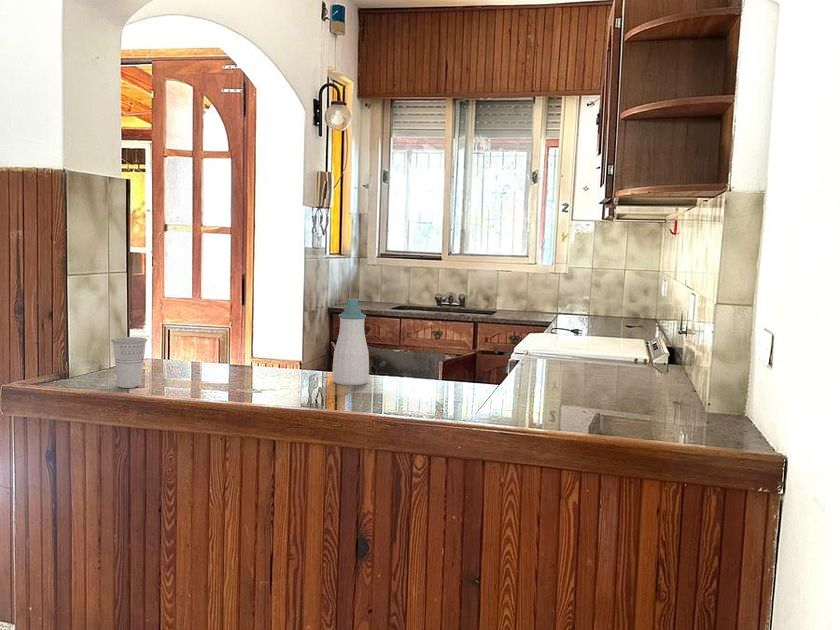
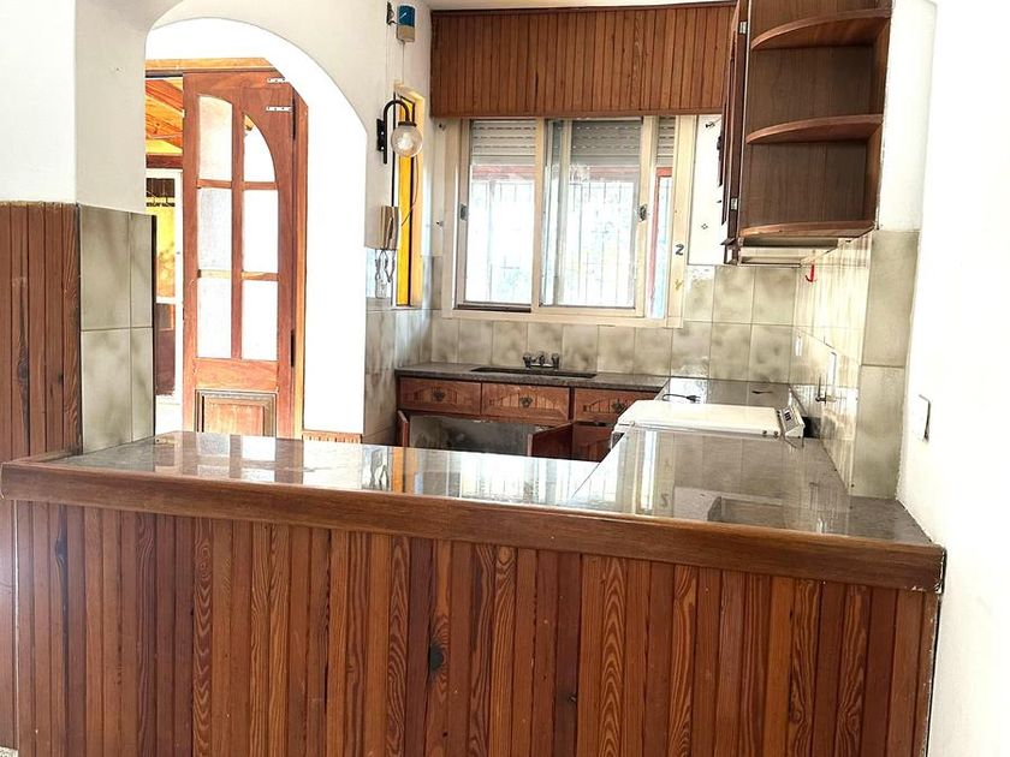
- soap bottle [331,298,370,386]
- cup [110,336,148,389]
